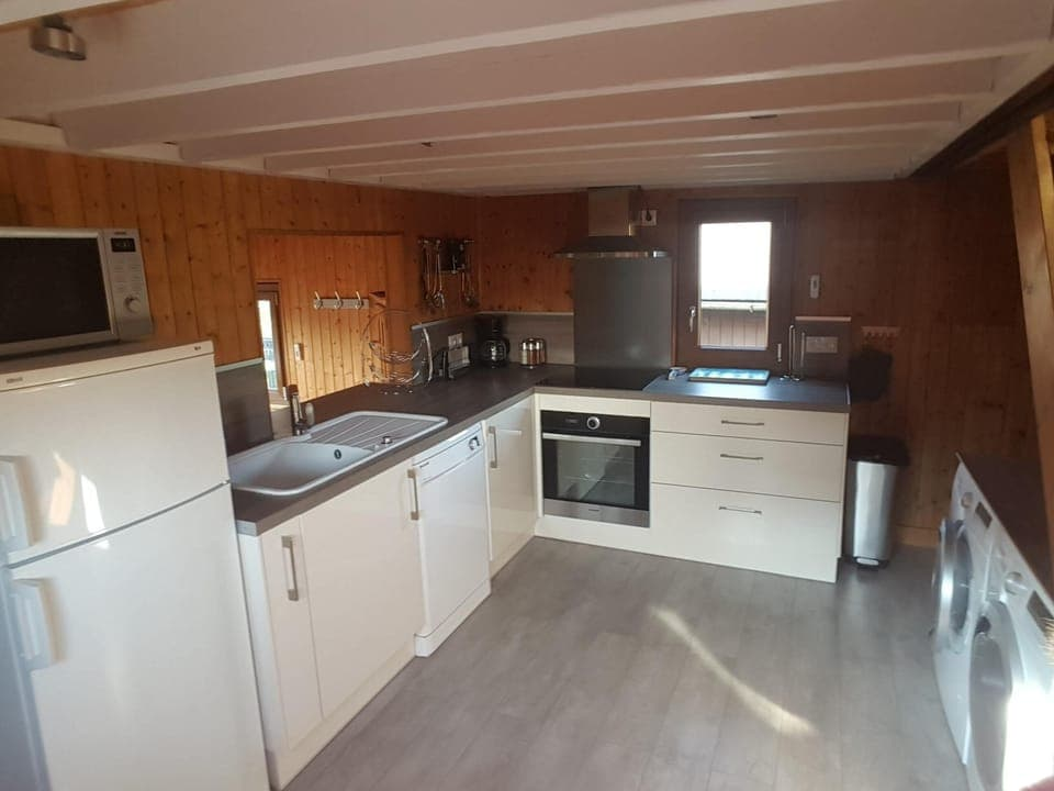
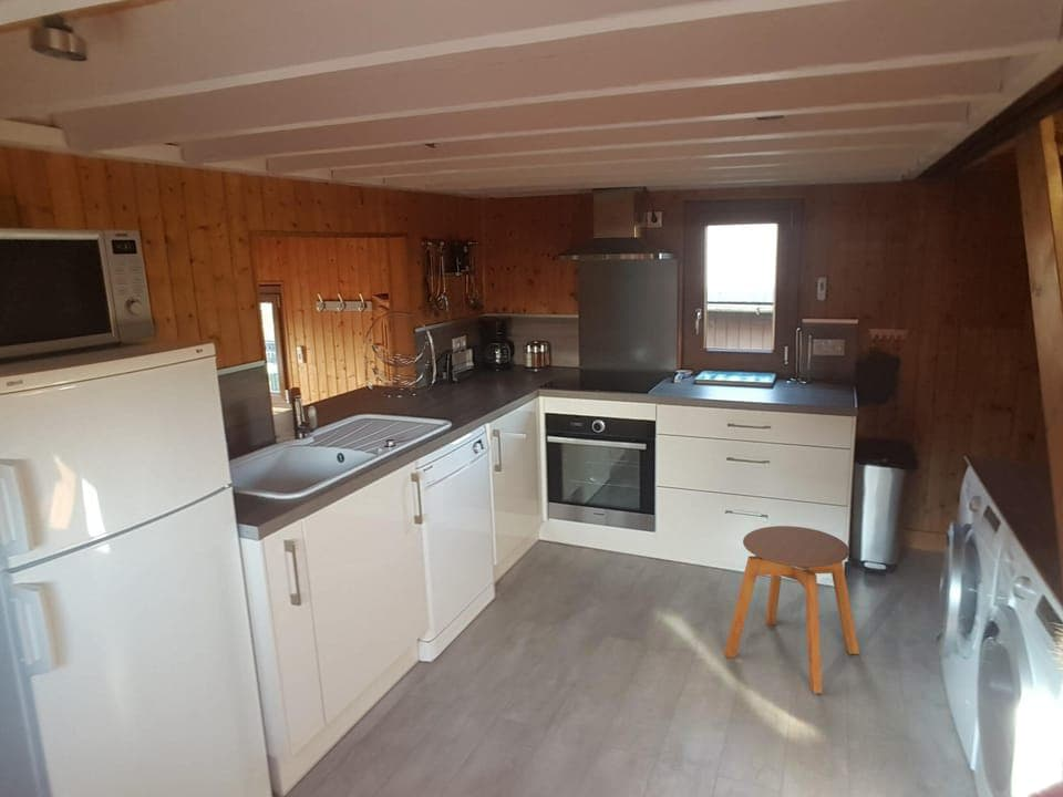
+ stool [723,525,860,694]
